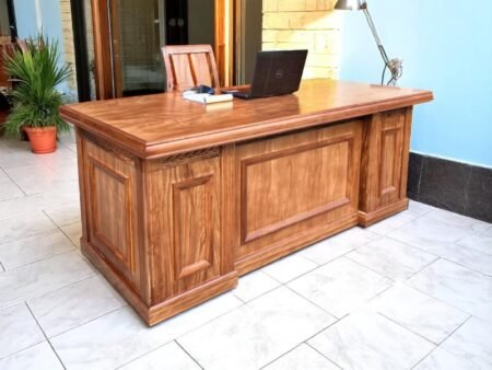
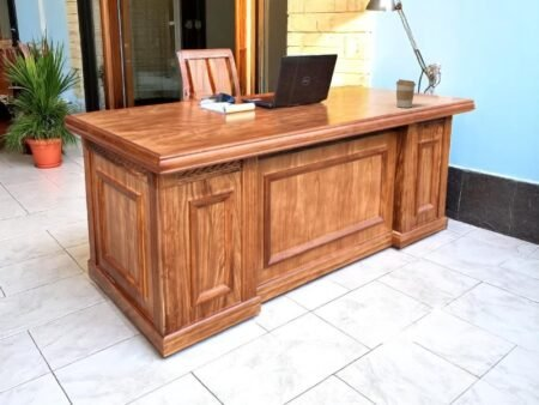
+ coffee cup [395,78,417,109]
